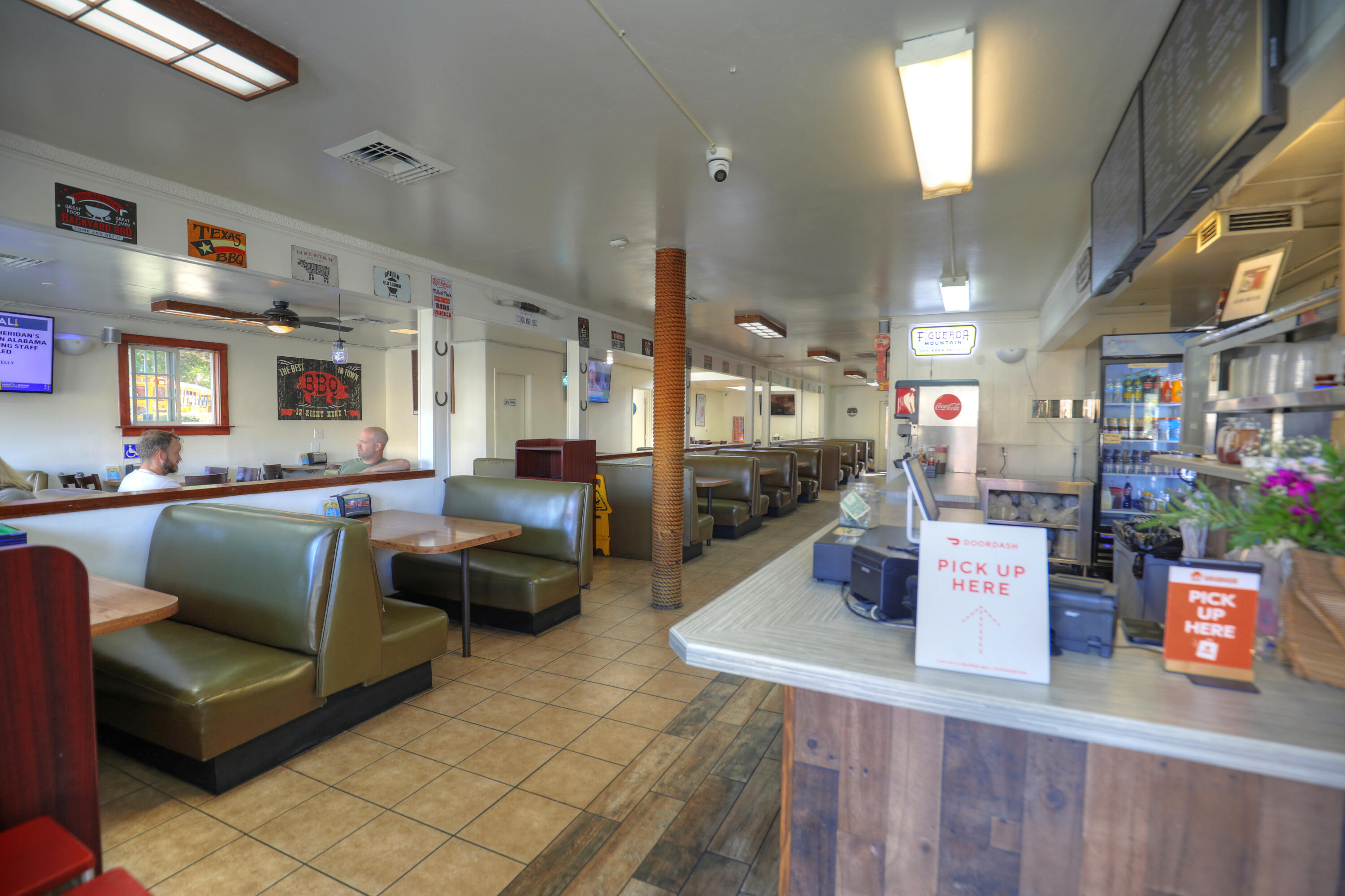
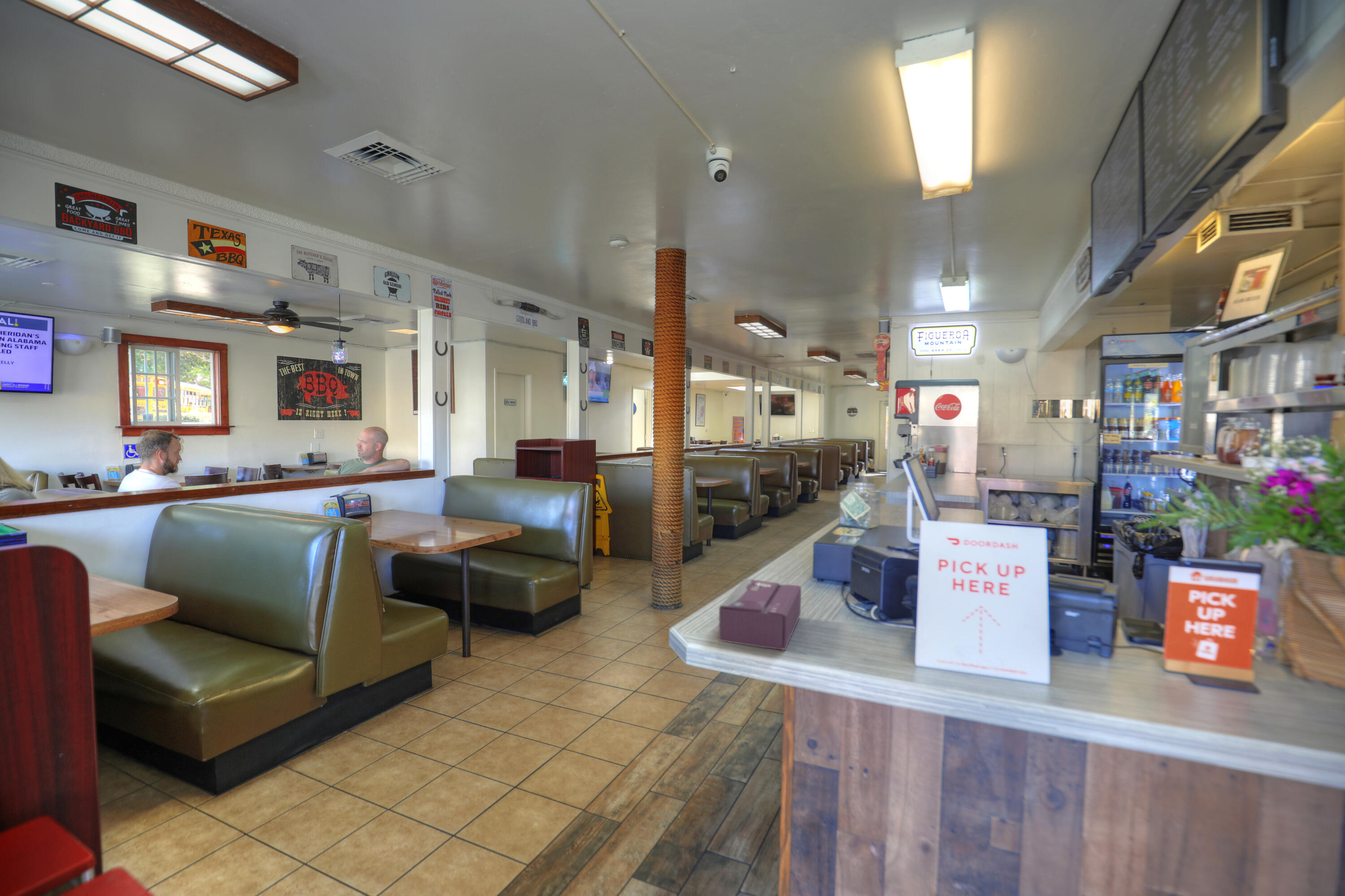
+ tissue box [718,578,802,651]
